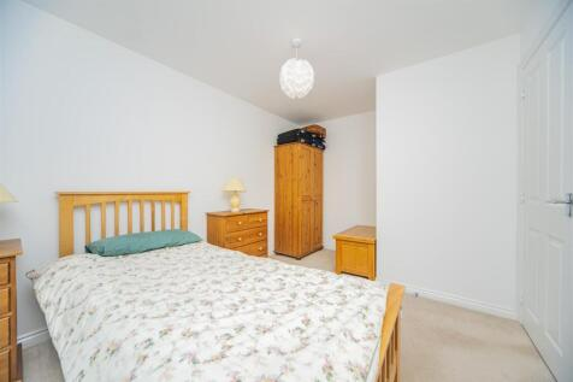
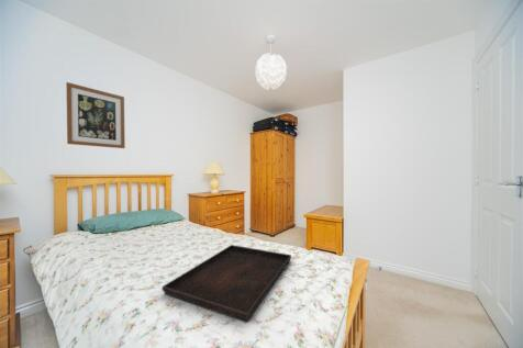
+ wall art [65,81,126,149]
+ serving tray [162,244,292,323]
